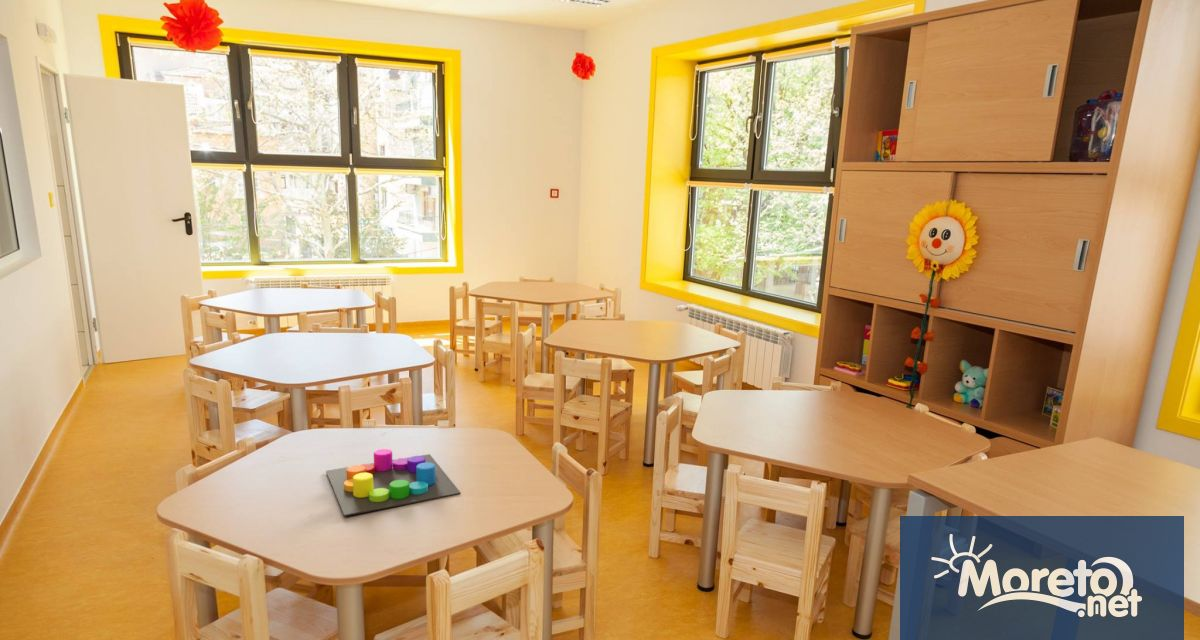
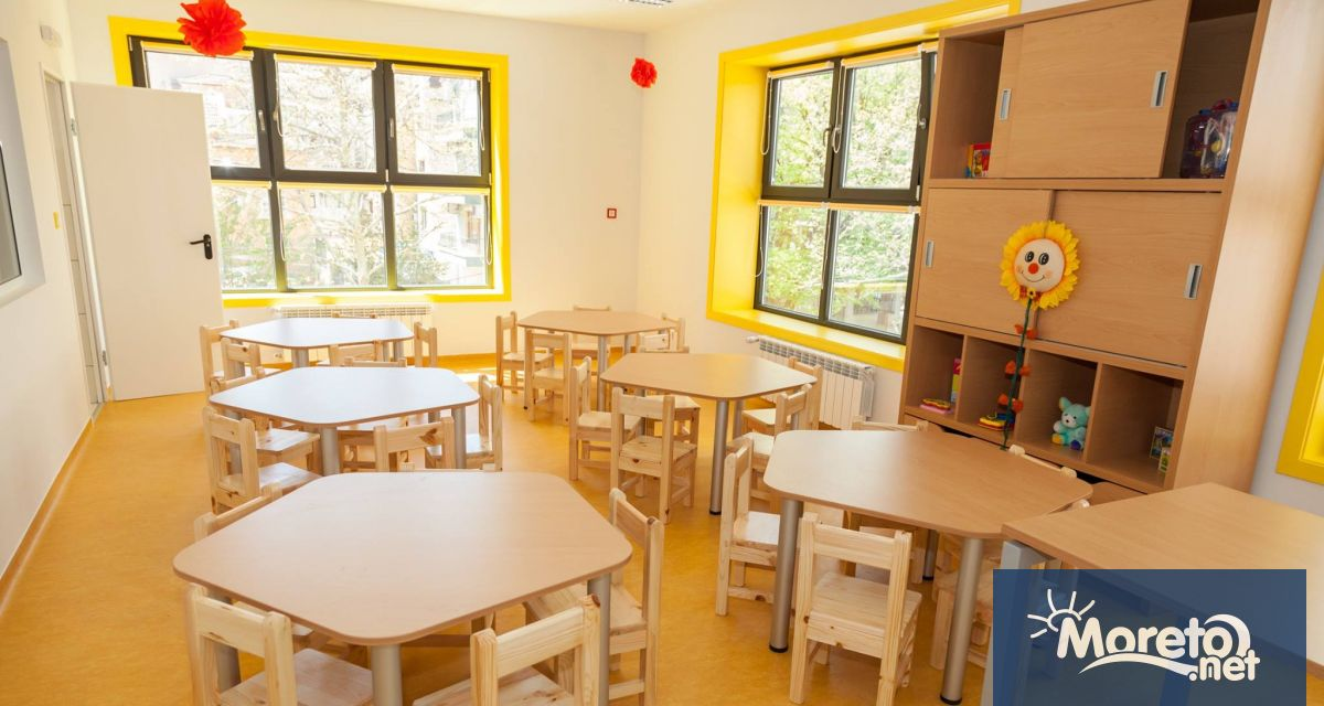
- stacking toy [325,448,461,517]
